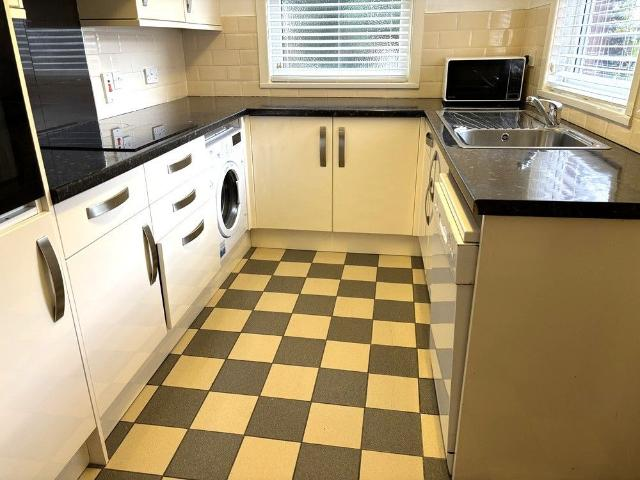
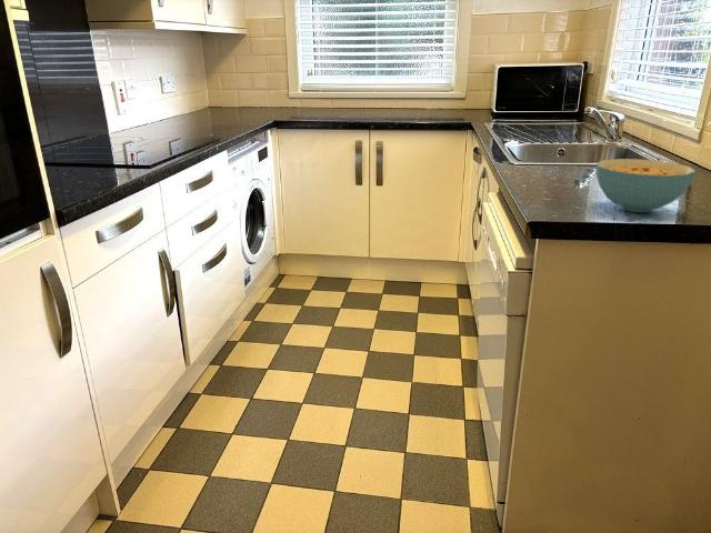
+ cereal bowl [594,158,697,213]
